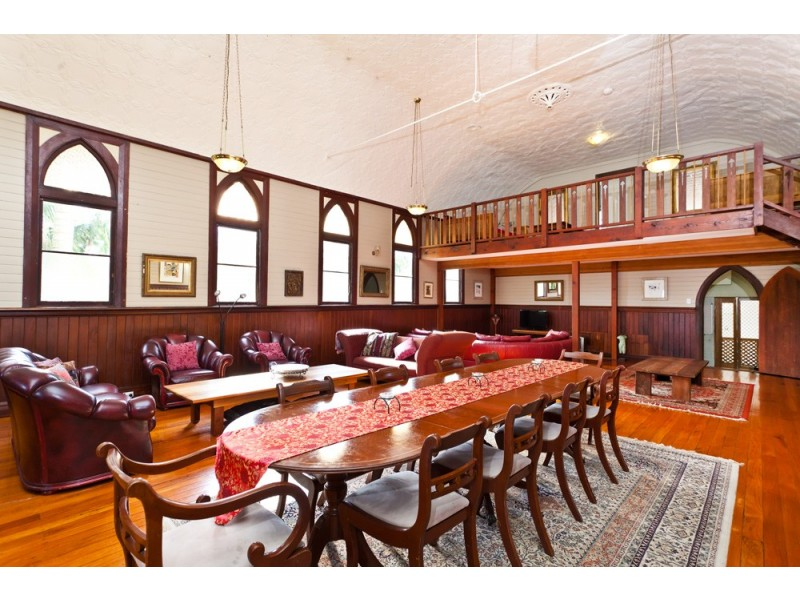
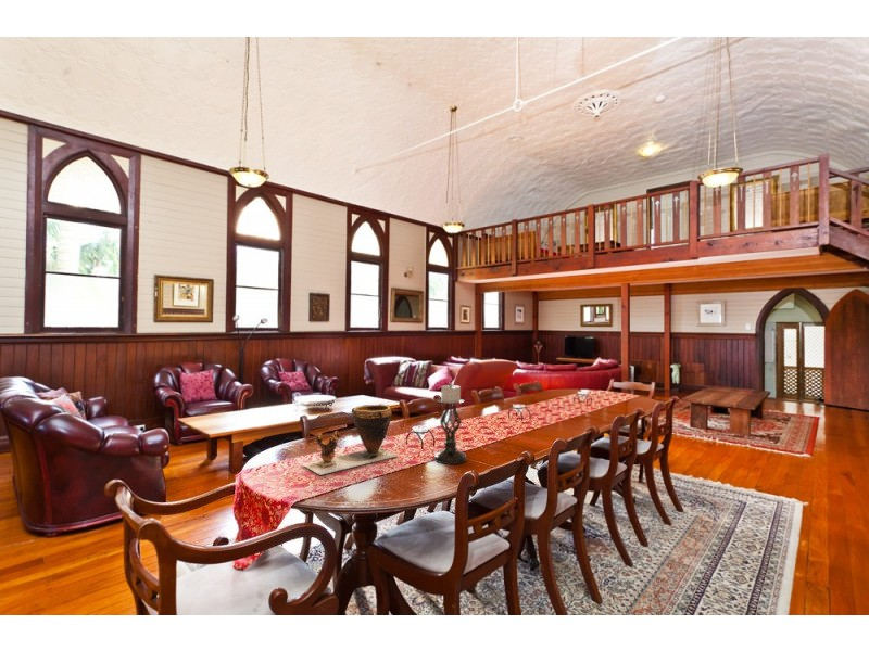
+ candle holder [433,382,467,465]
+ clay pot [301,403,399,476]
